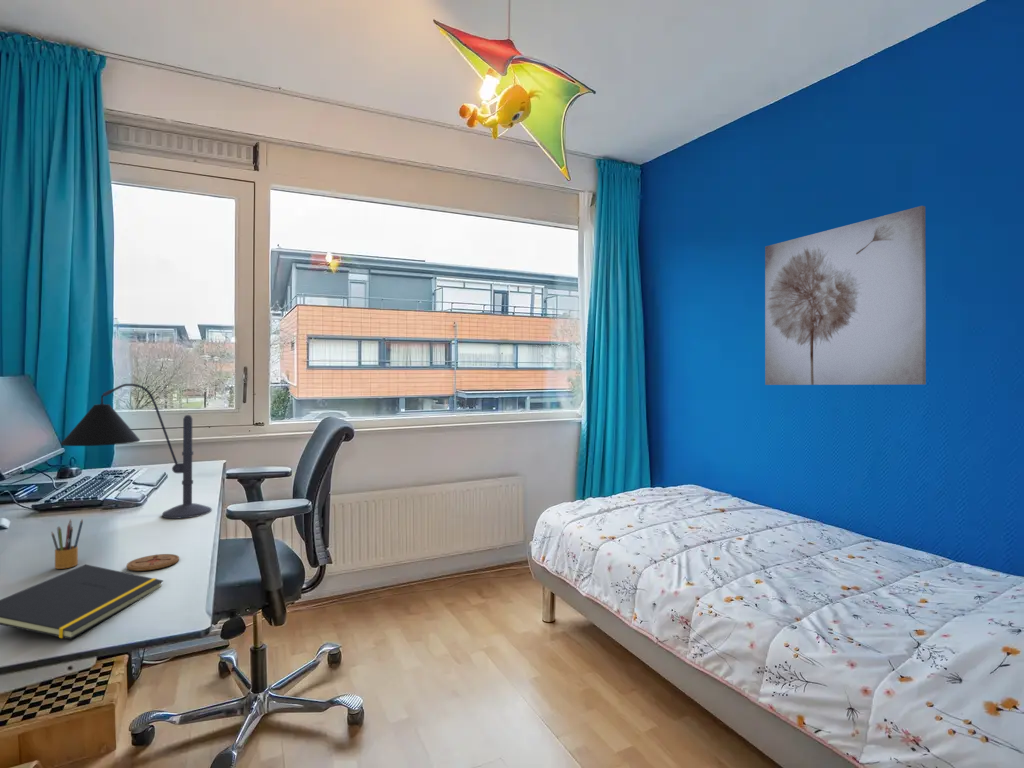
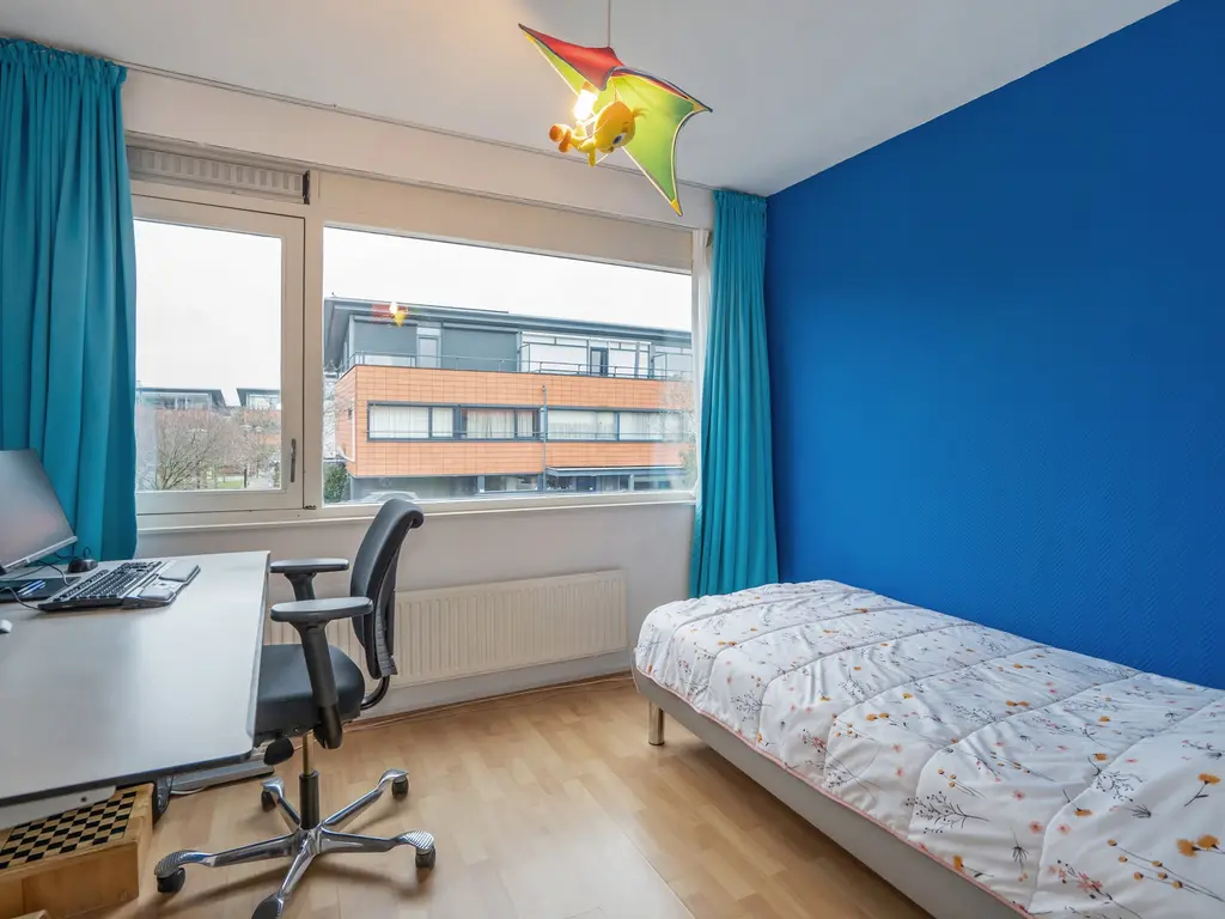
- pencil box [51,518,84,570]
- notepad [0,564,164,640]
- desk lamp [60,383,213,520]
- wall art [764,205,927,386]
- coaster [126,553,180,572]
